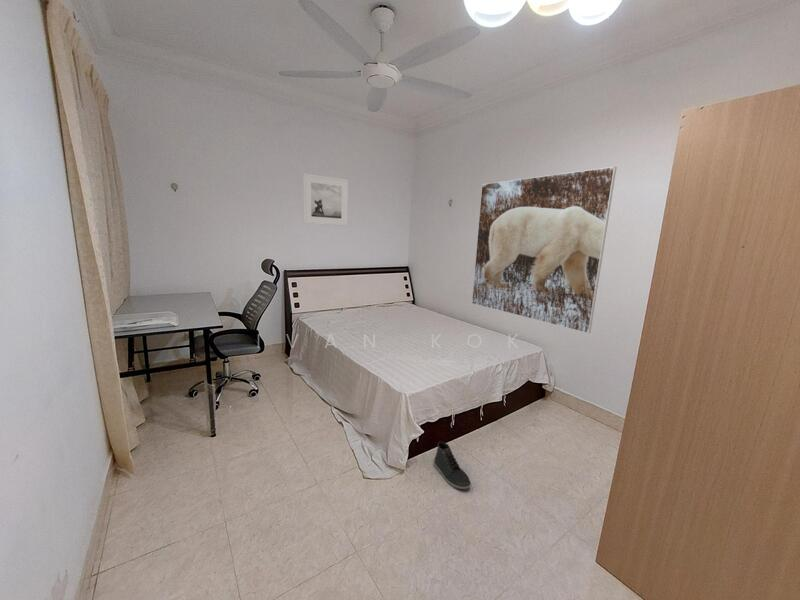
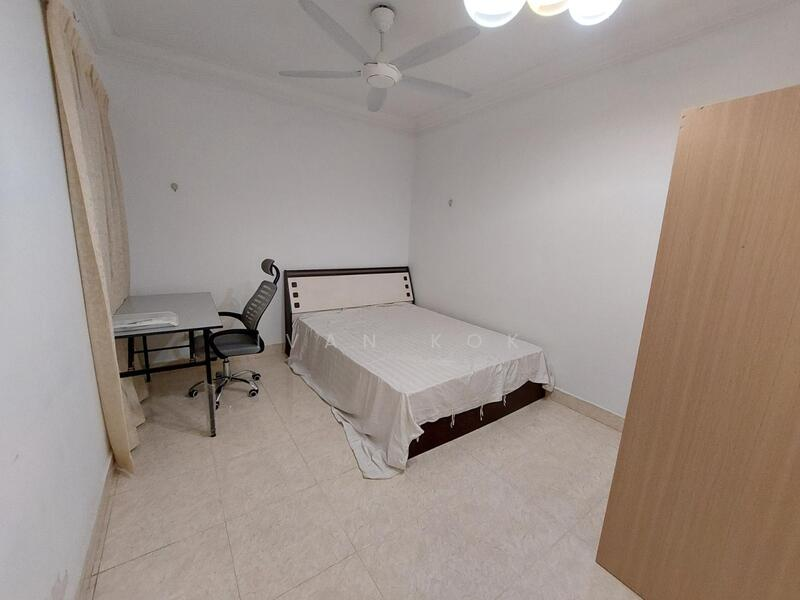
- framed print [302,172,349,227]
- sneaker [433,441,472,490]
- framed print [471,166,617,334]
